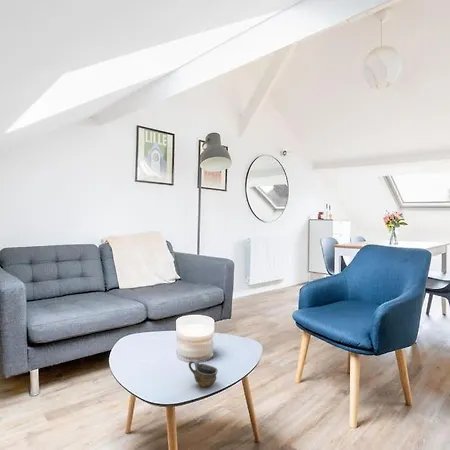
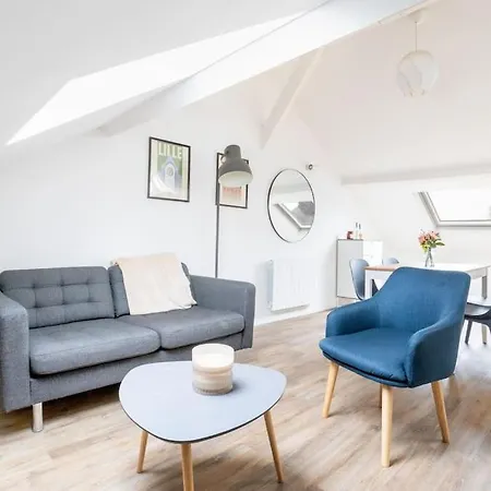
- cup [188,359,219,388]
